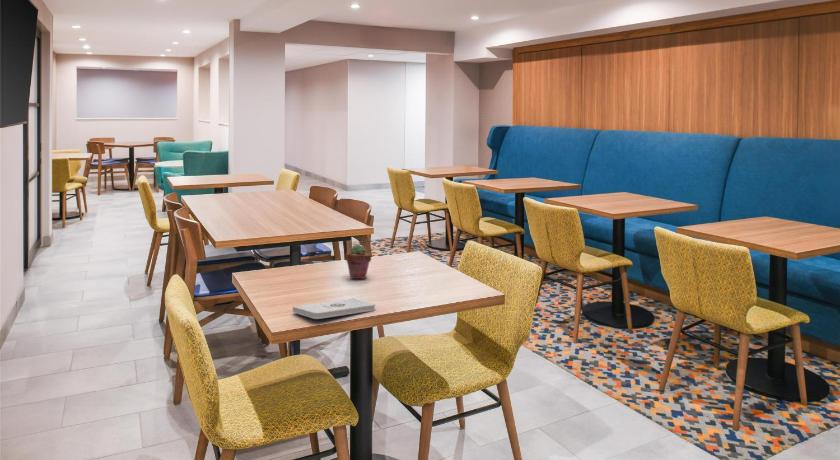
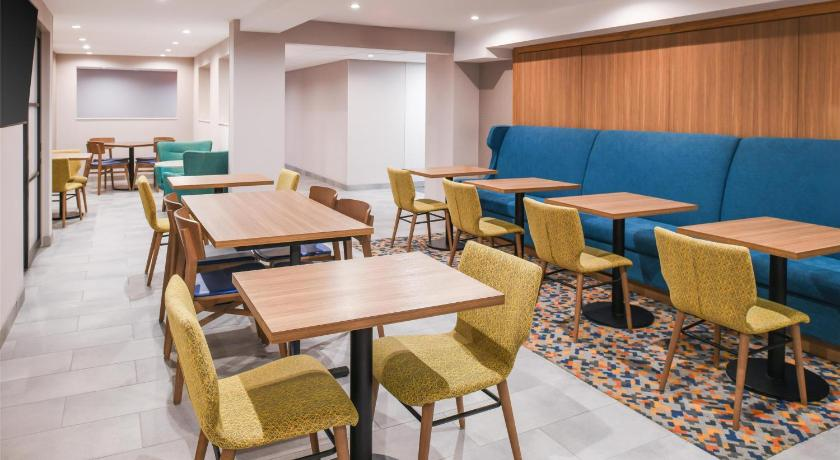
- notepad [292,298,376,320]
- potted succulent [345,243,373,280]
